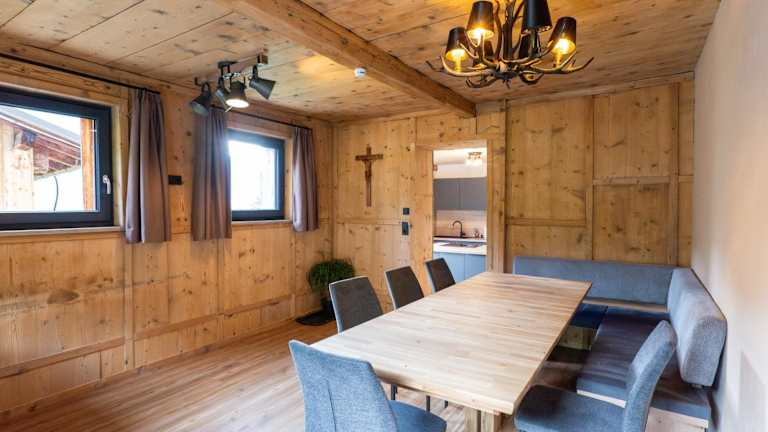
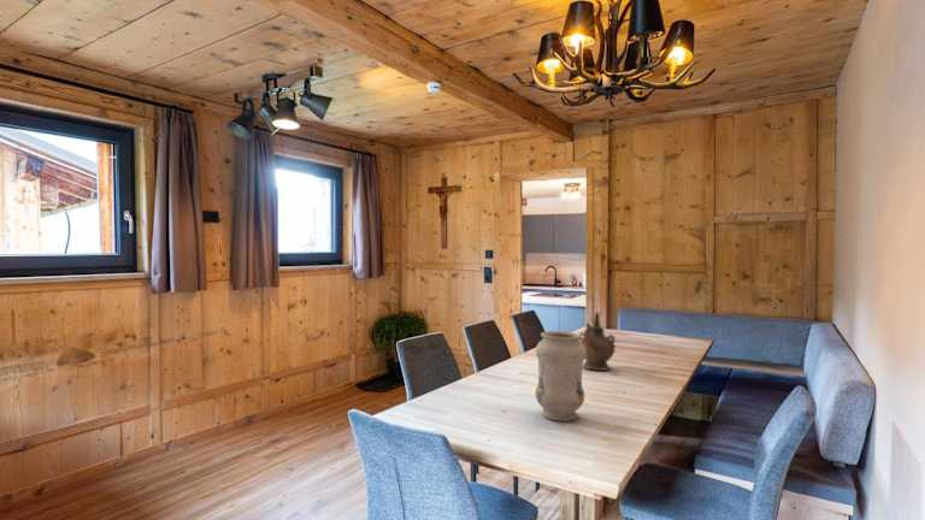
+ ceremonial vessel [578,312,617,372]
+ vase [535,330,585,422]
